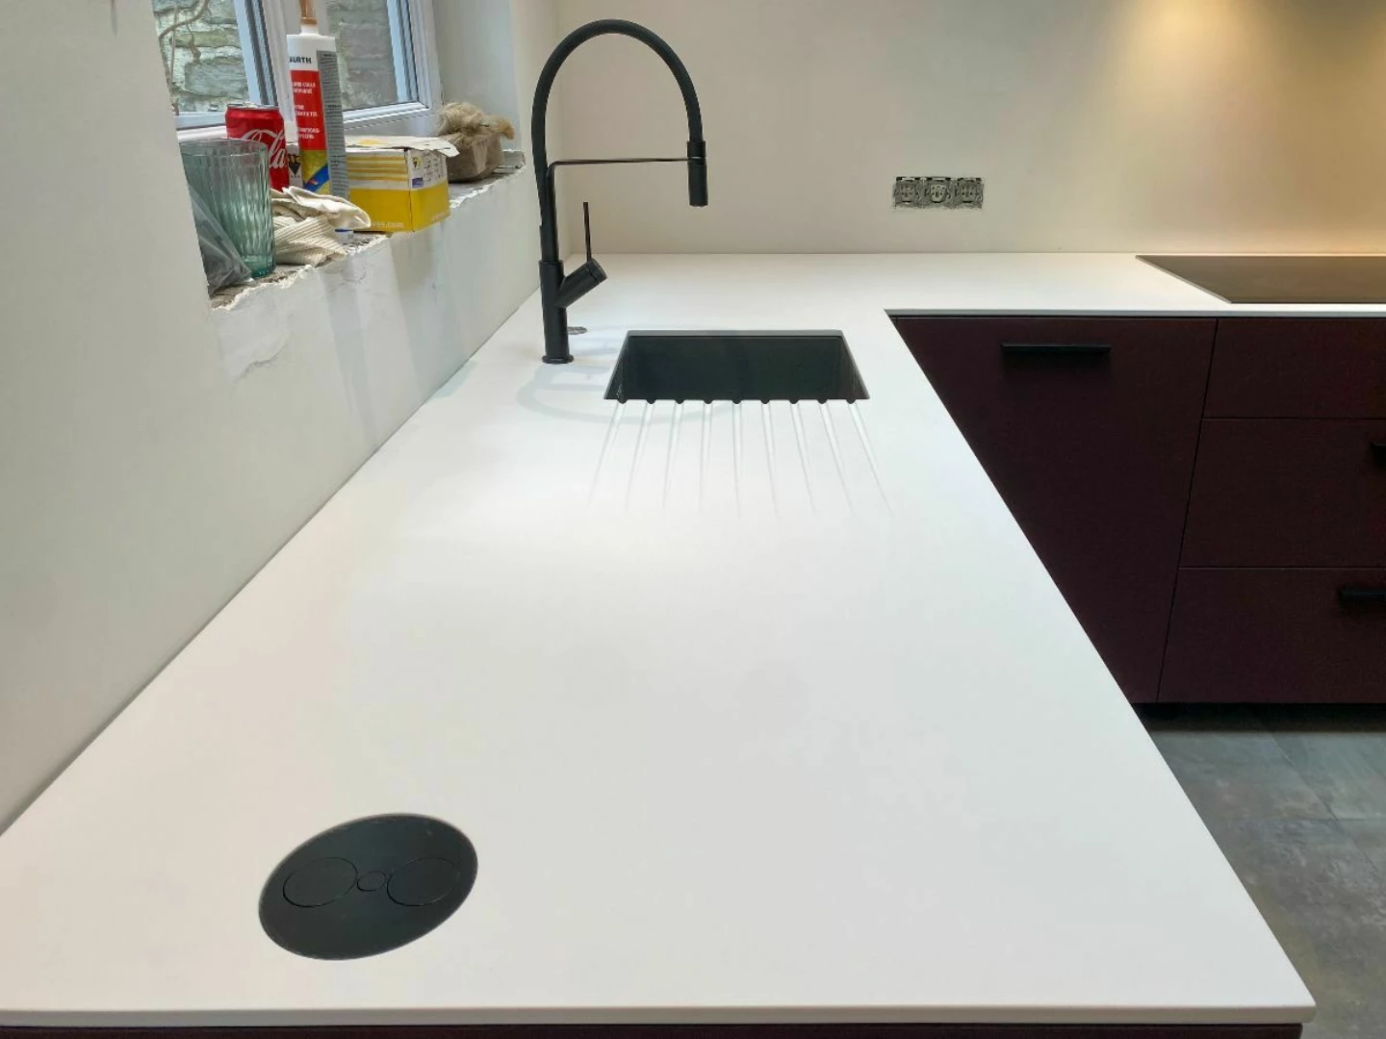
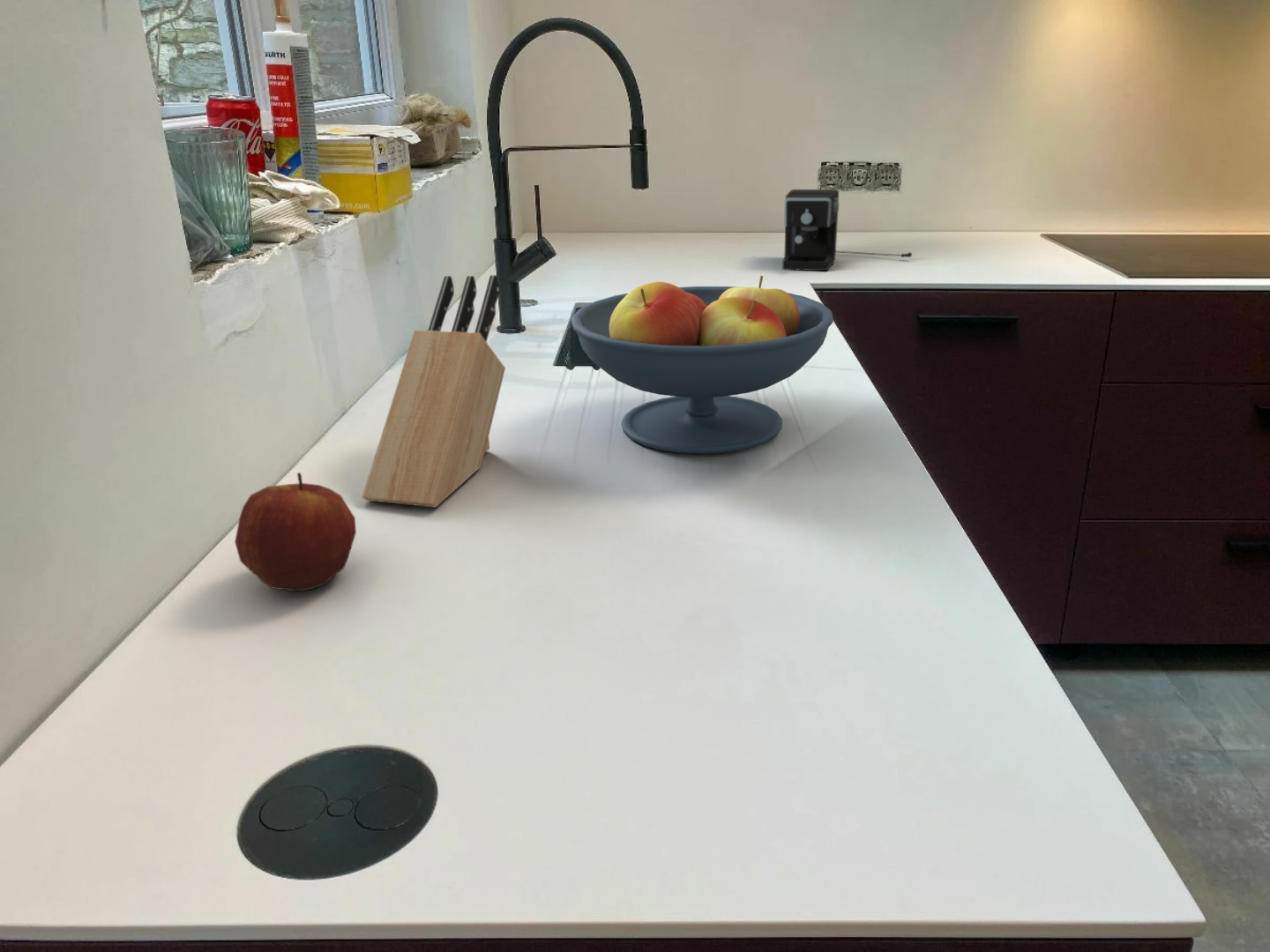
+ apple [234,472,357,591]
+ knife block [362,274,506,509]
+ coffee maker [781,189,913,271]
+ fruit bowl [571,275,834,455]
